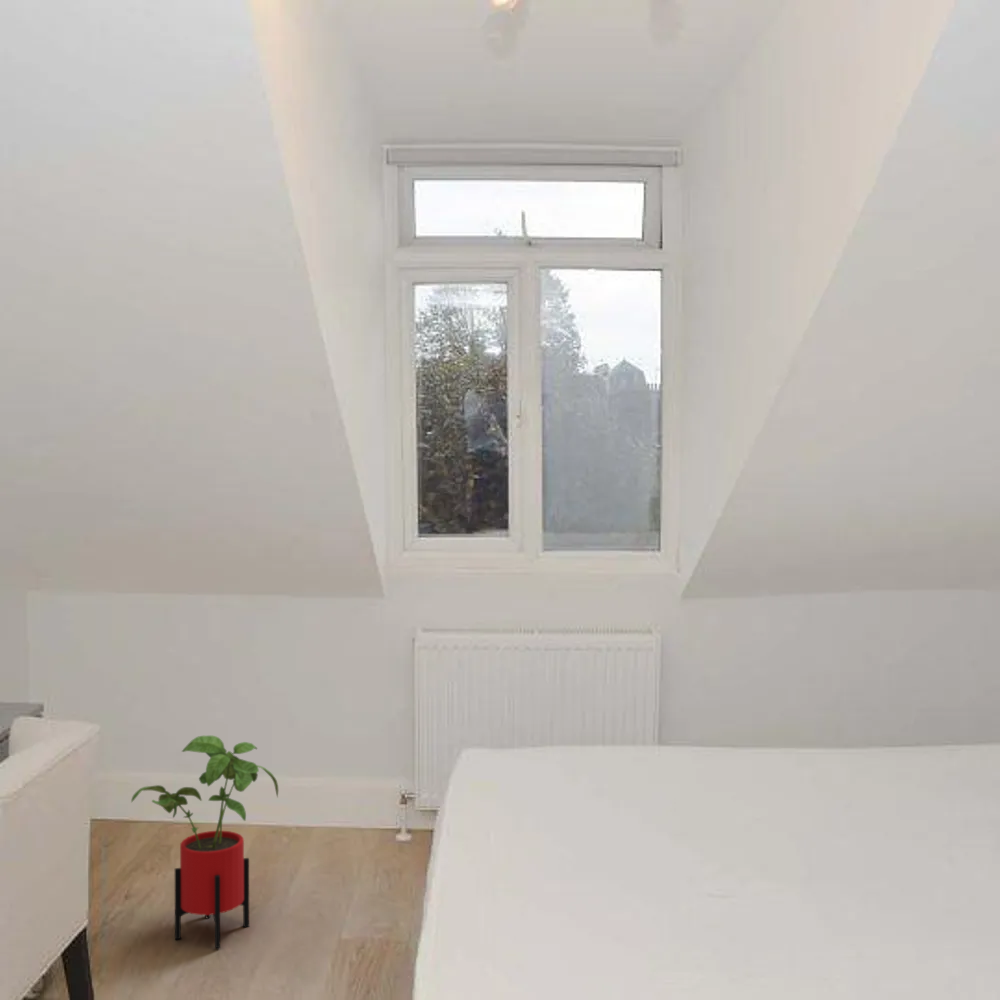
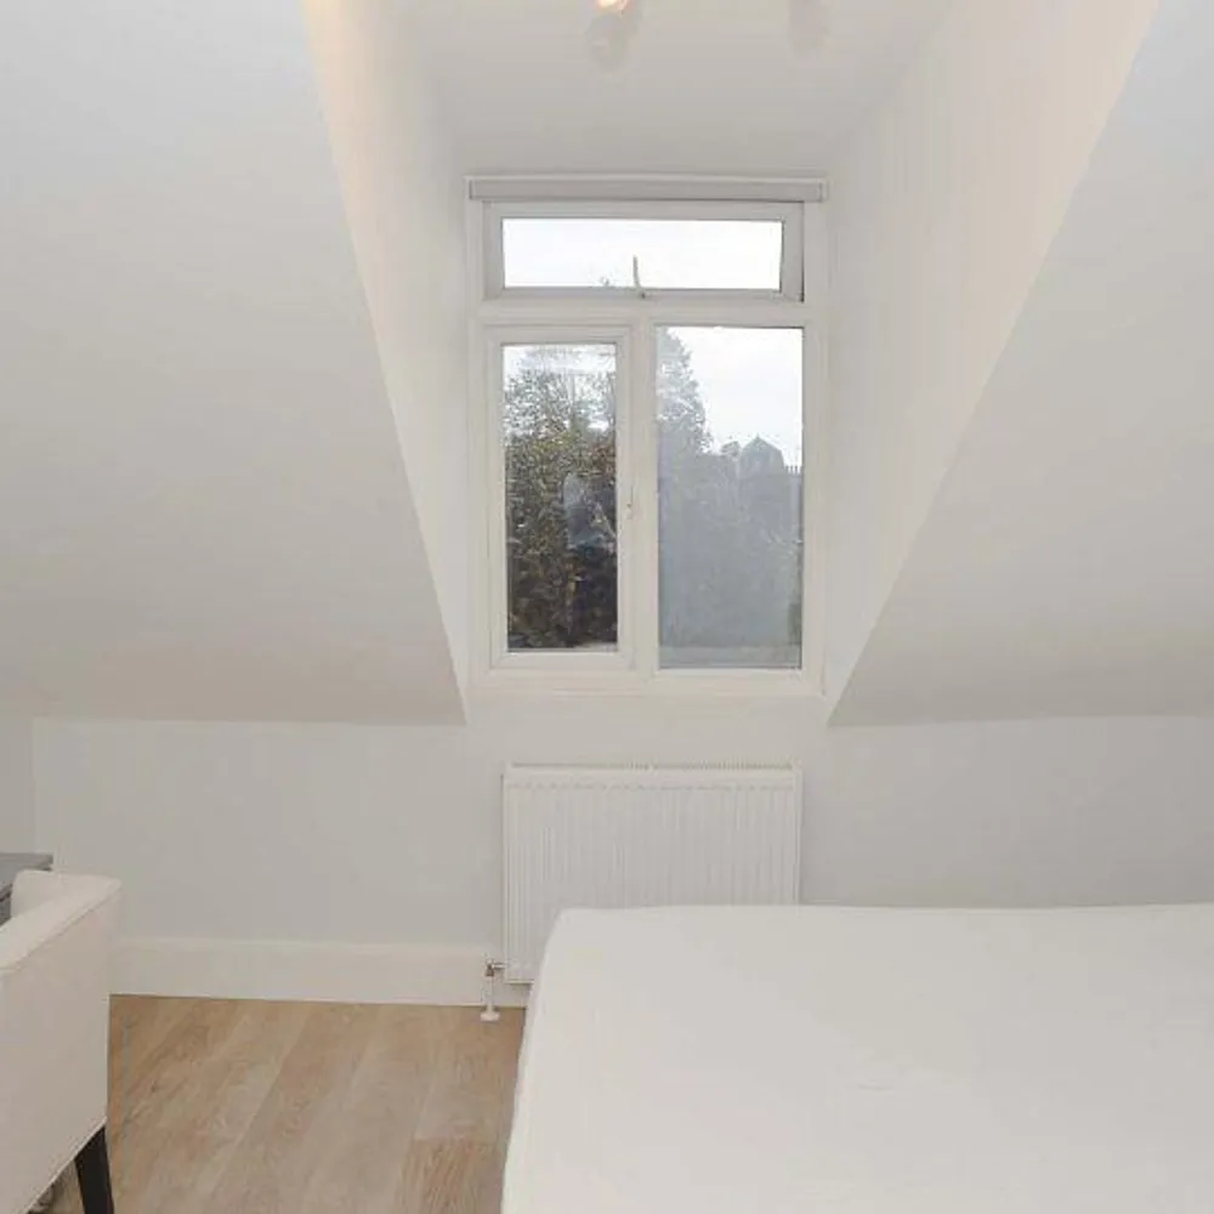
- house plant [130,735,279,949]
